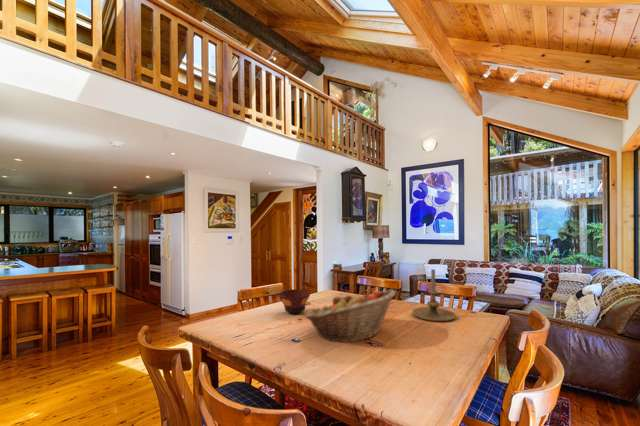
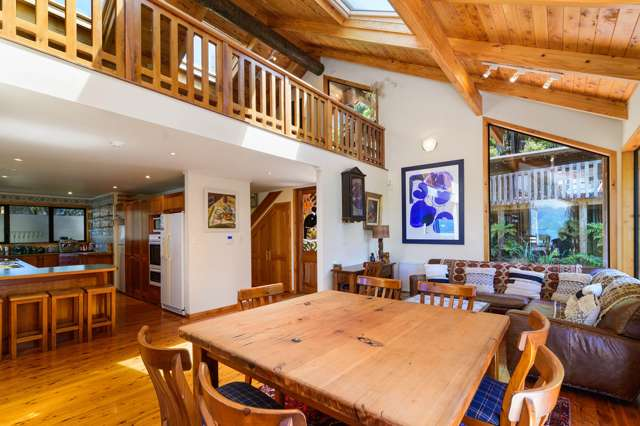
- fruit basket [304,289,396,343]
- candle holder [411,268,457,322]
- bowl [277,288,311,314]
